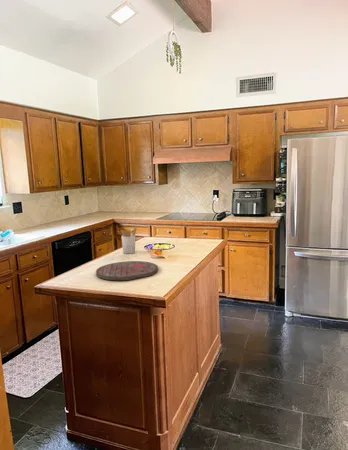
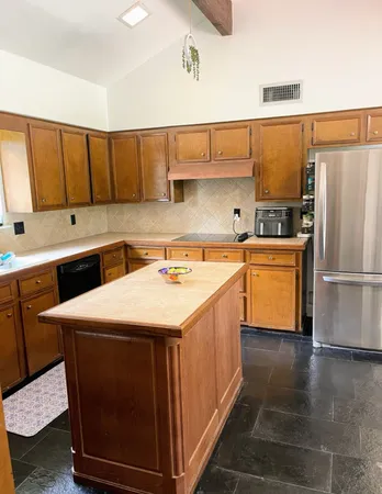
- cutting board [95,260,159,281]
- utensil holder [117,226,138,255]
